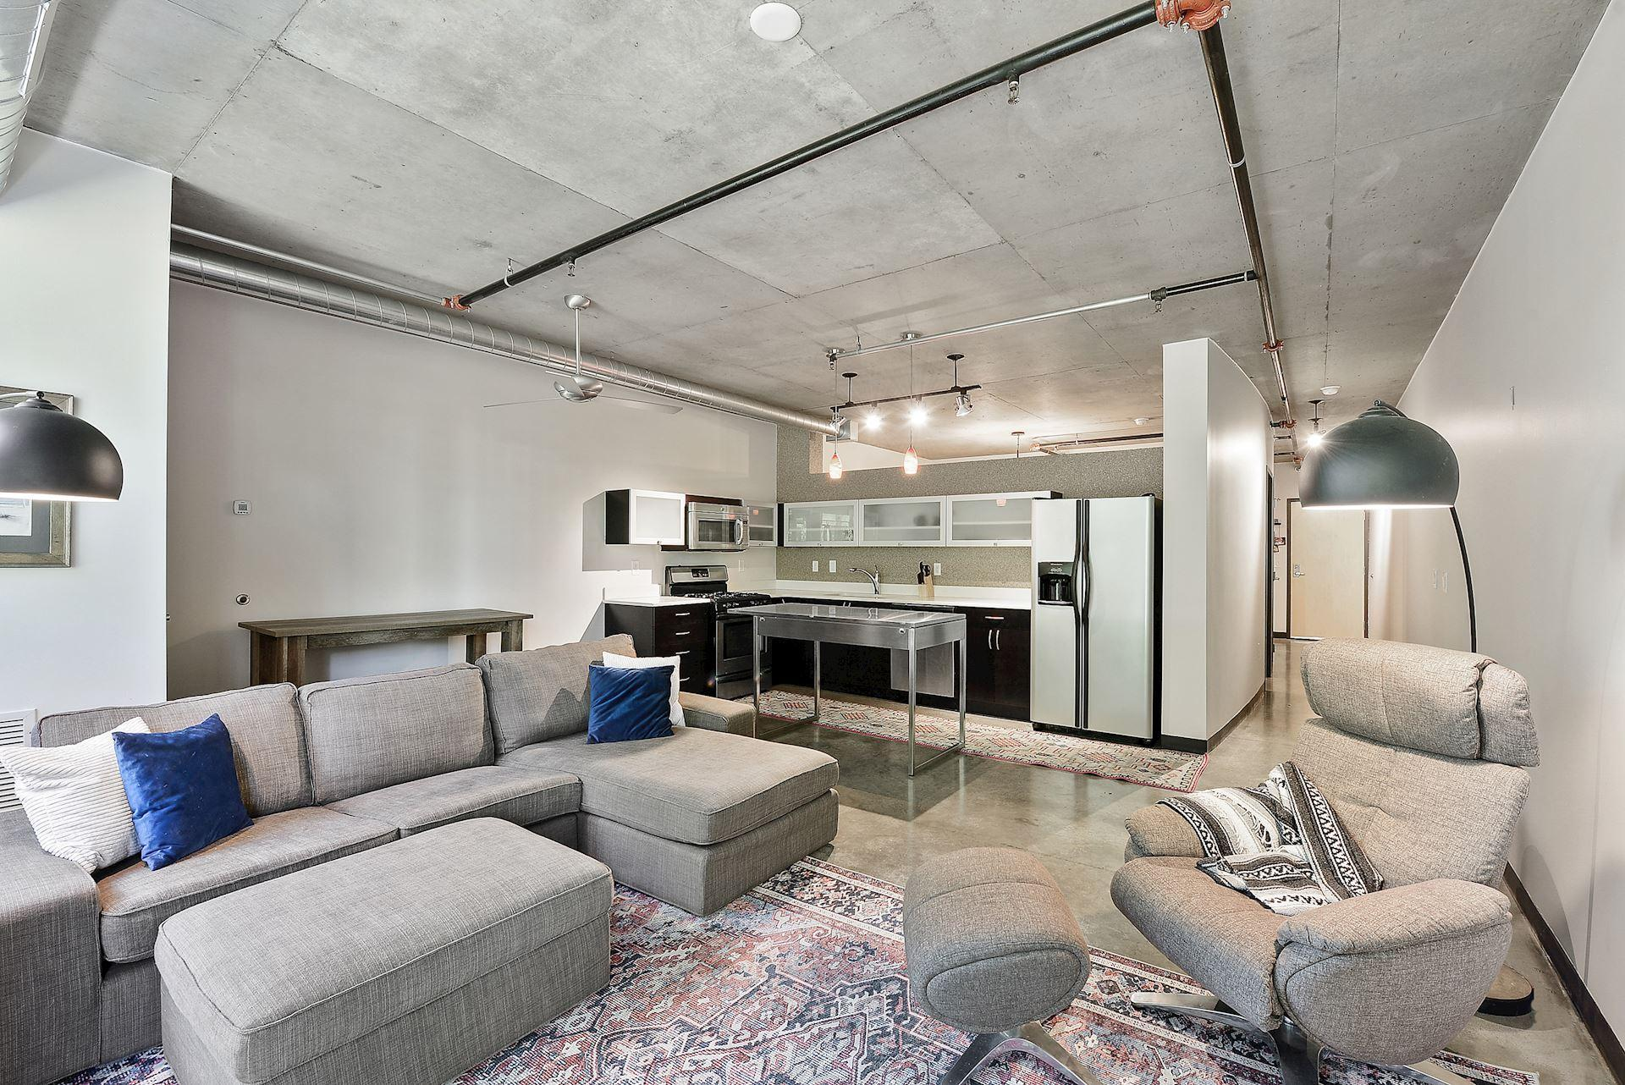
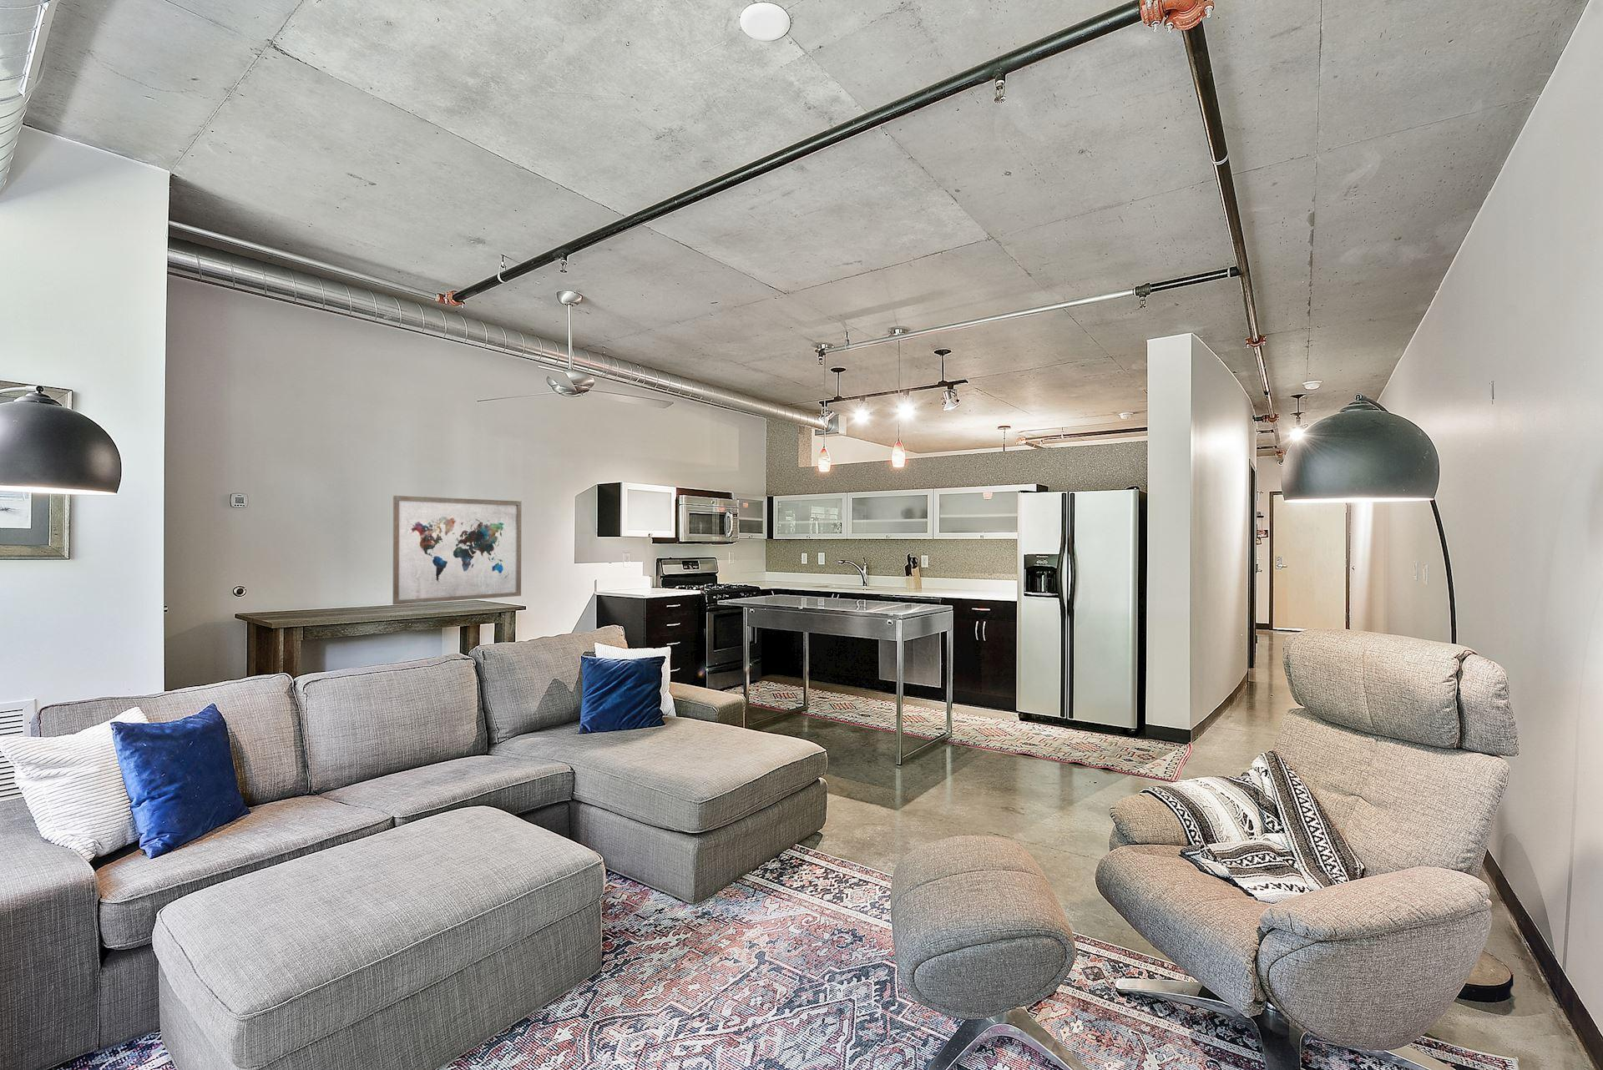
+ wall art [393,494,523,605]
